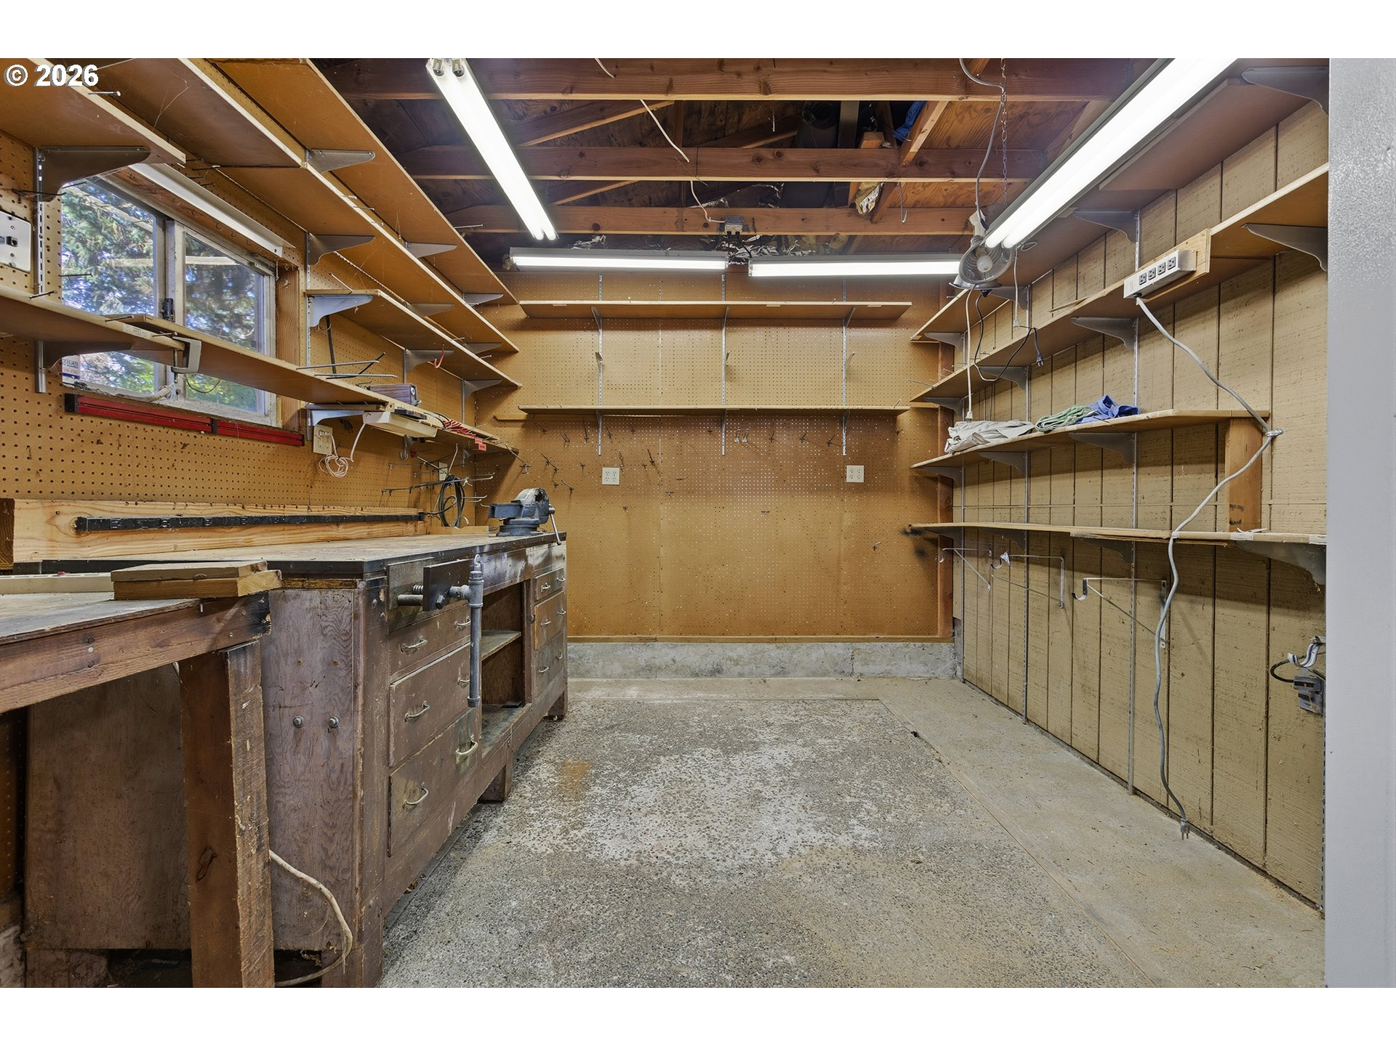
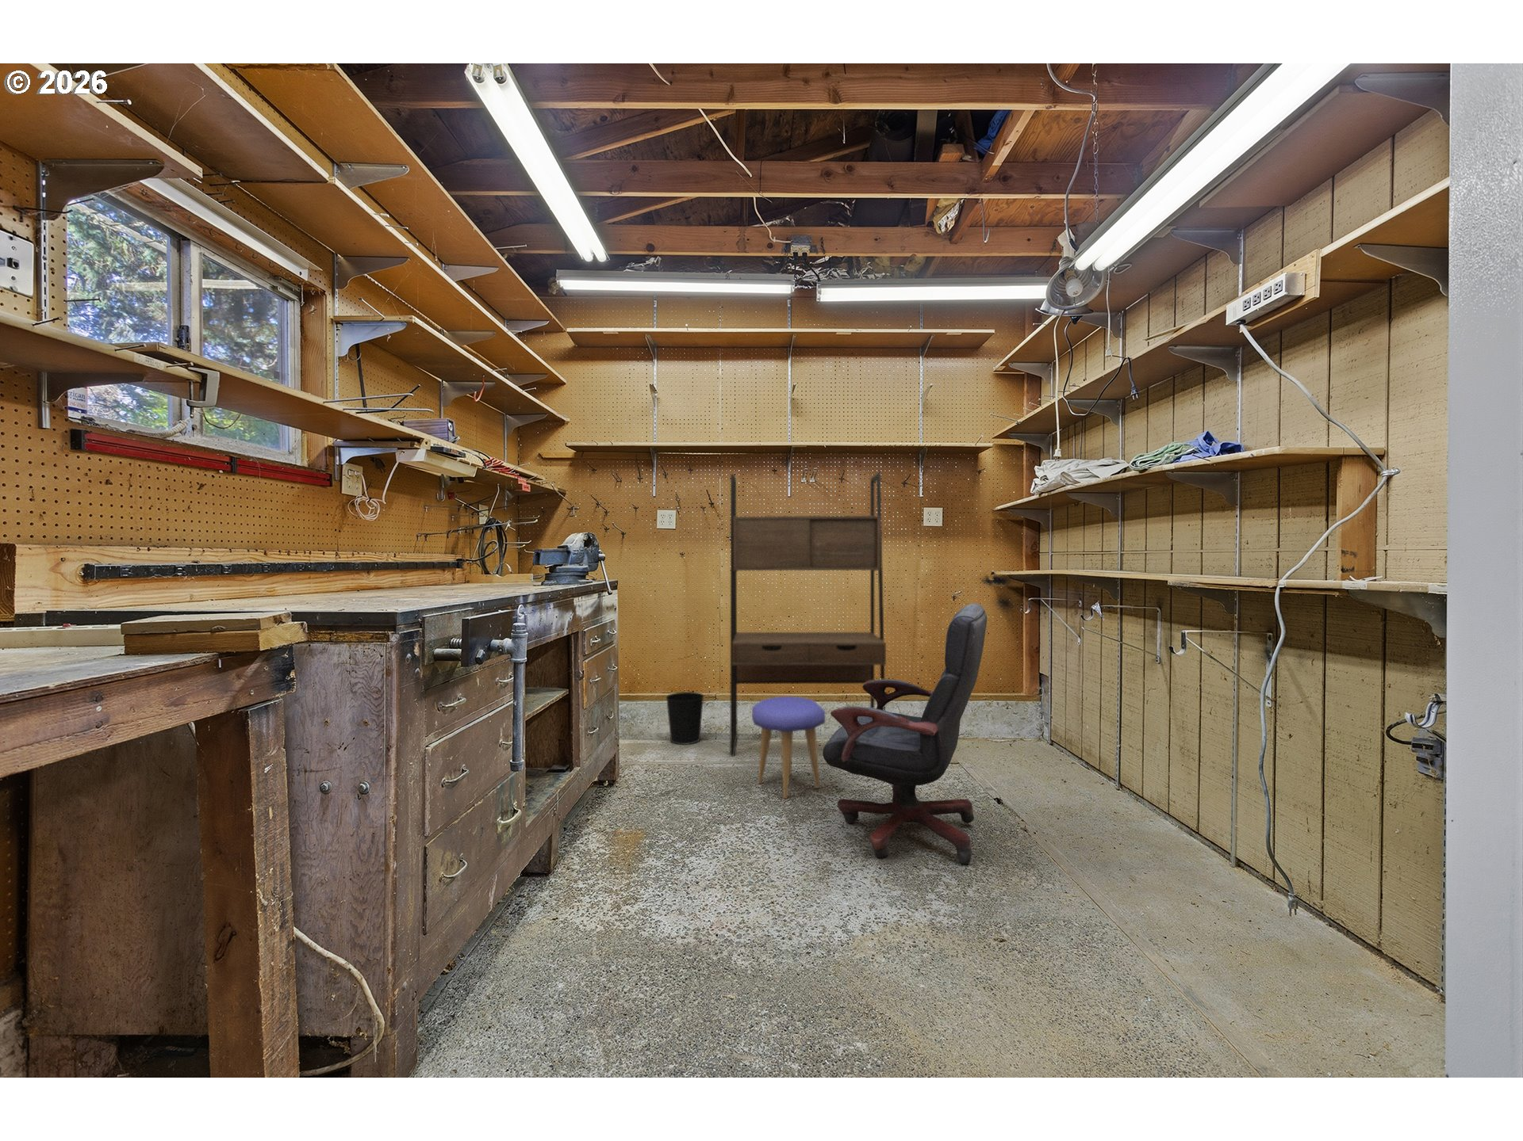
+ office chair [821,603,988,865]
+ stool [751,695,826,799]
+ desk [729,473,887,757]
+ wastebasket [664,690,705,745]
